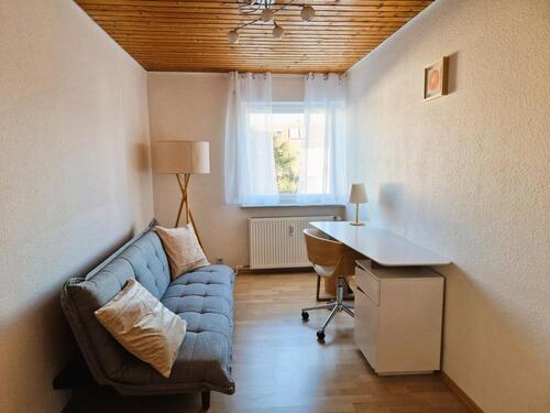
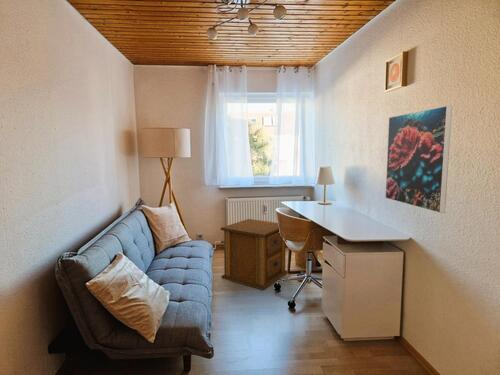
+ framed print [384,105,453,214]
+ side table [220,218,289,291]
